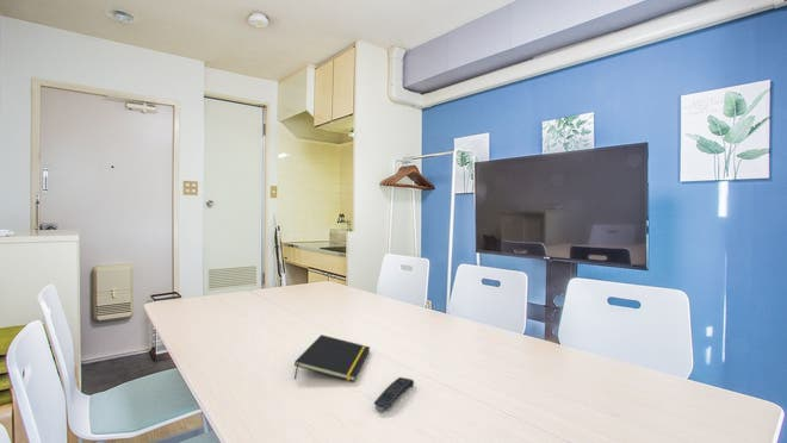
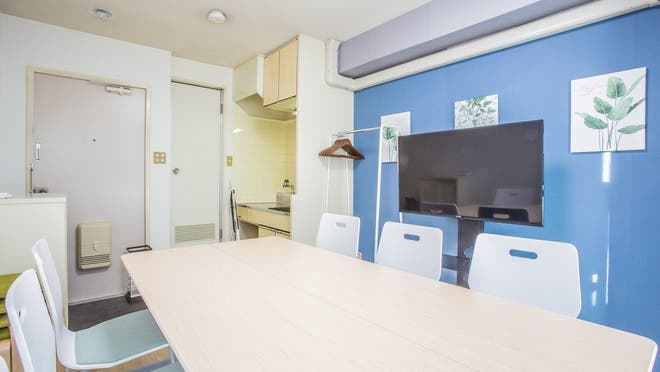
- notepad [293,333,371,382]
- remote control [373,376,415,412]
